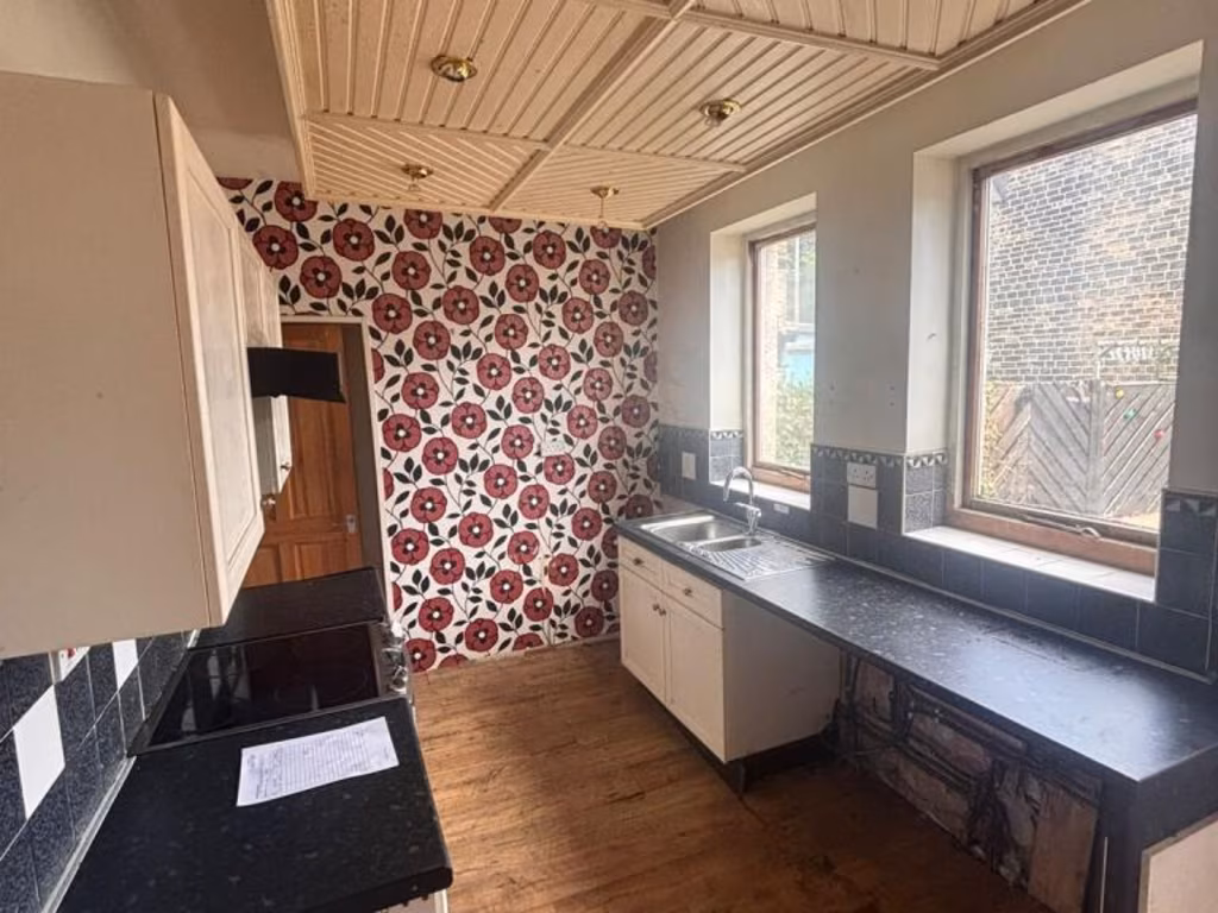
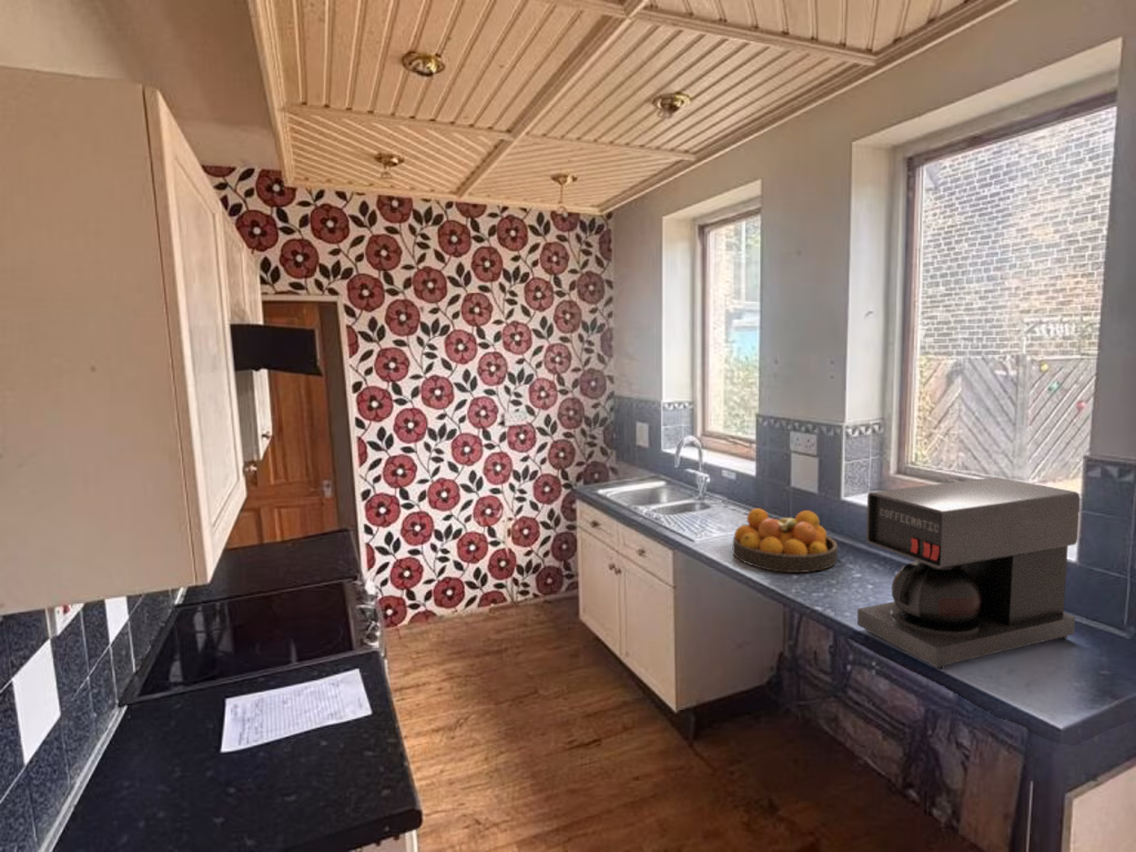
+ fruit bowl [731,507,839,574]
+ coffee maker [856,476,1081,670]
